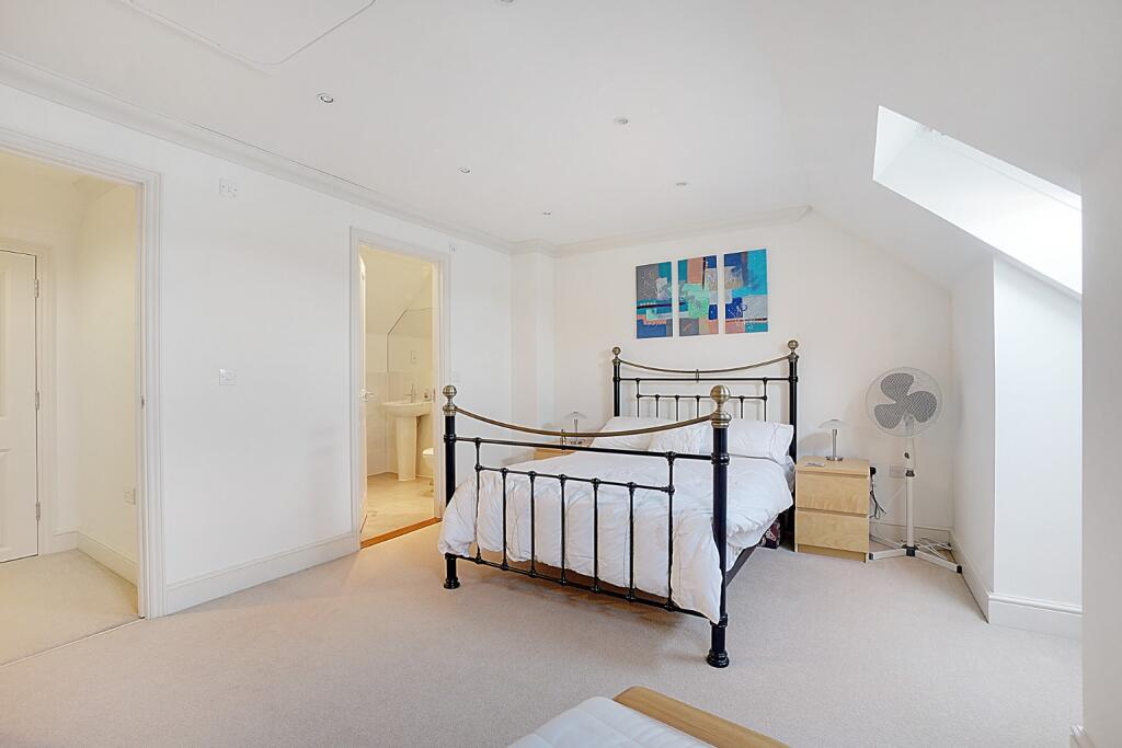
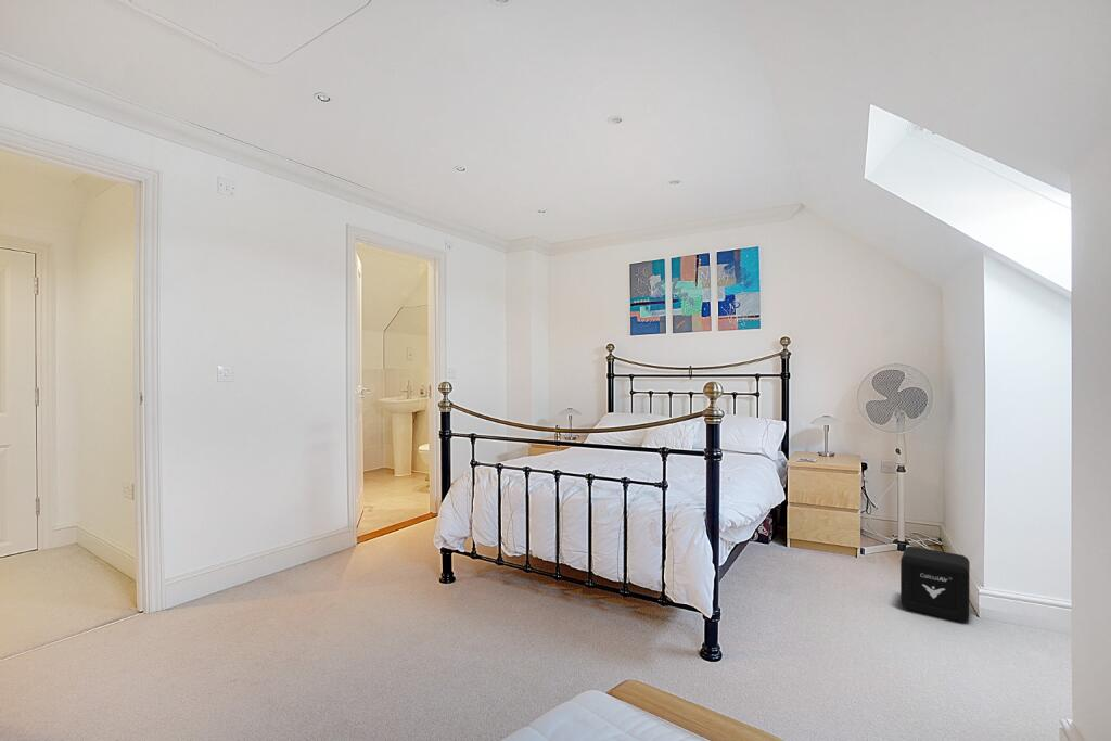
+ air purifier [899,546,971,623]
